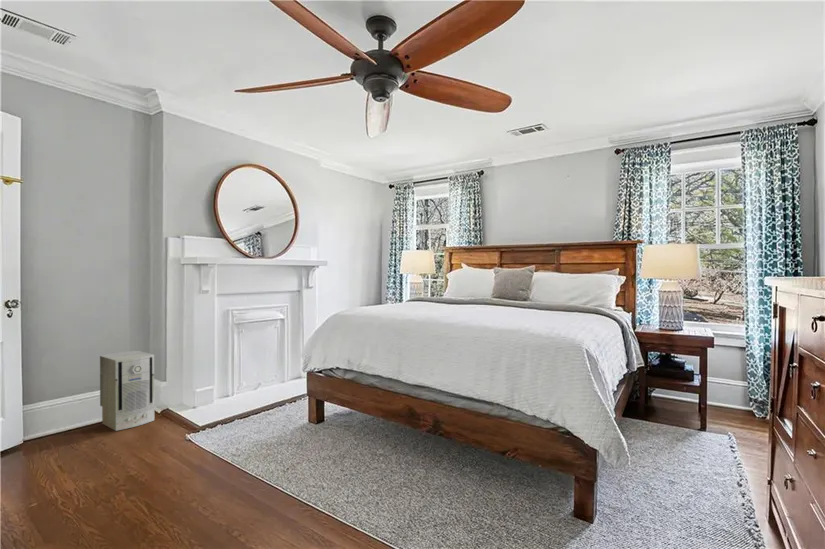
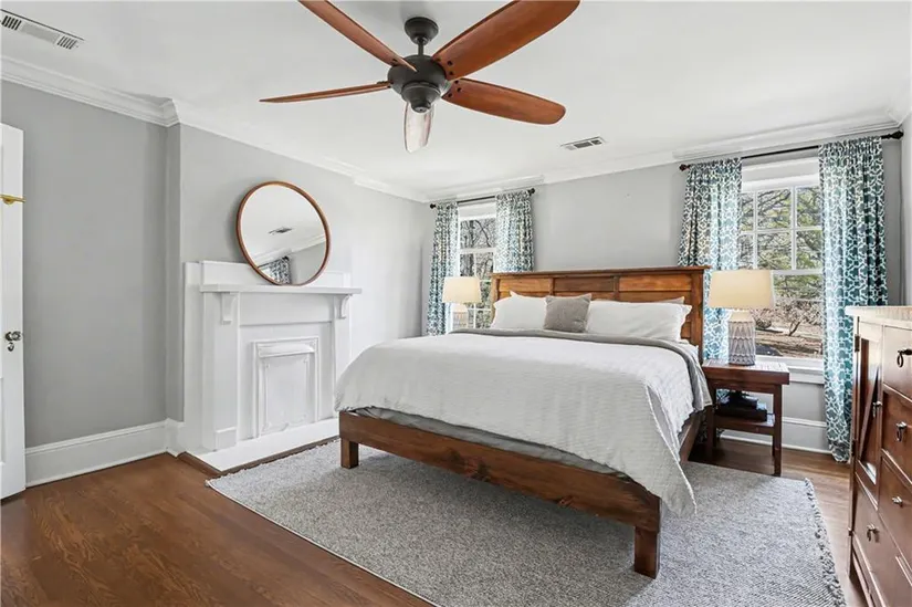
- air purifier [99,350,155,432]
